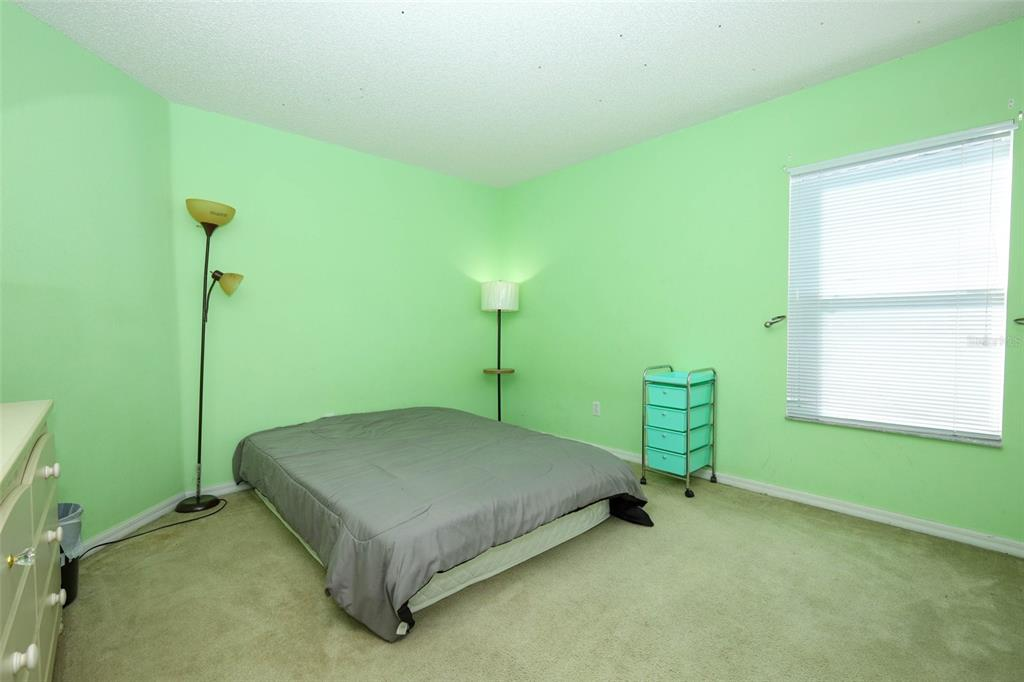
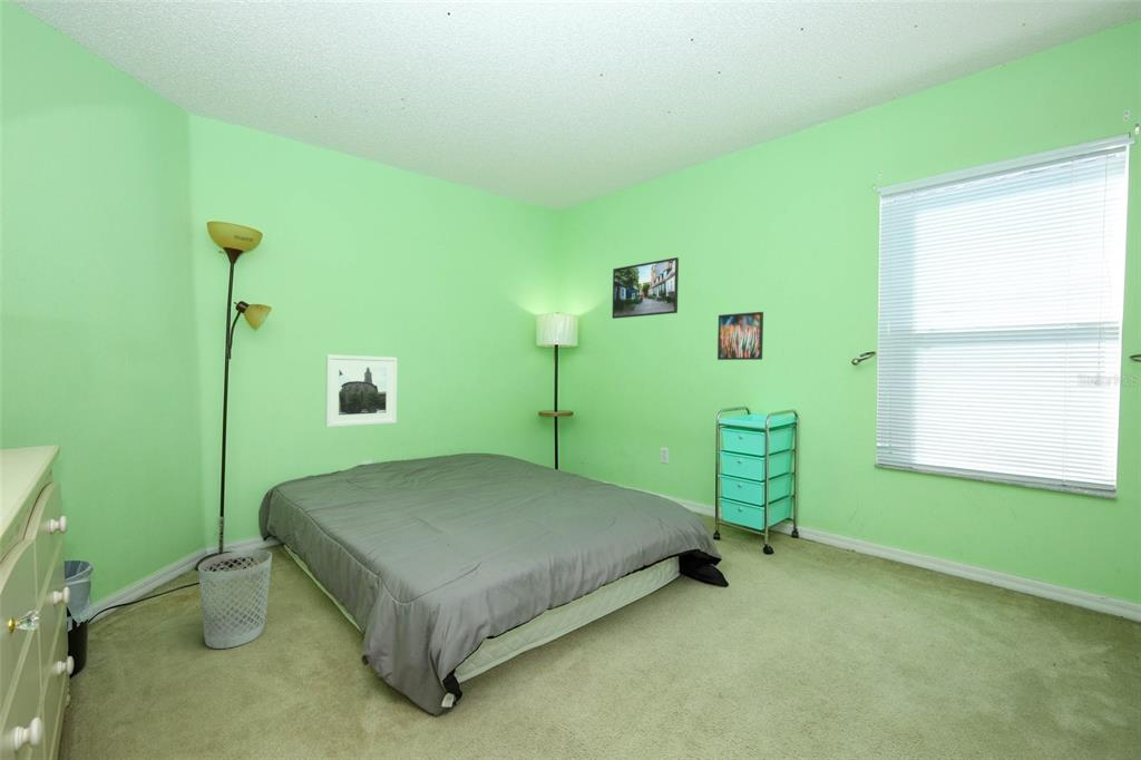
+ wastebasket [197,548,273,650]
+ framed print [716,311,764,361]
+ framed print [324,353,398,428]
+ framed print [611,256,680,320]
